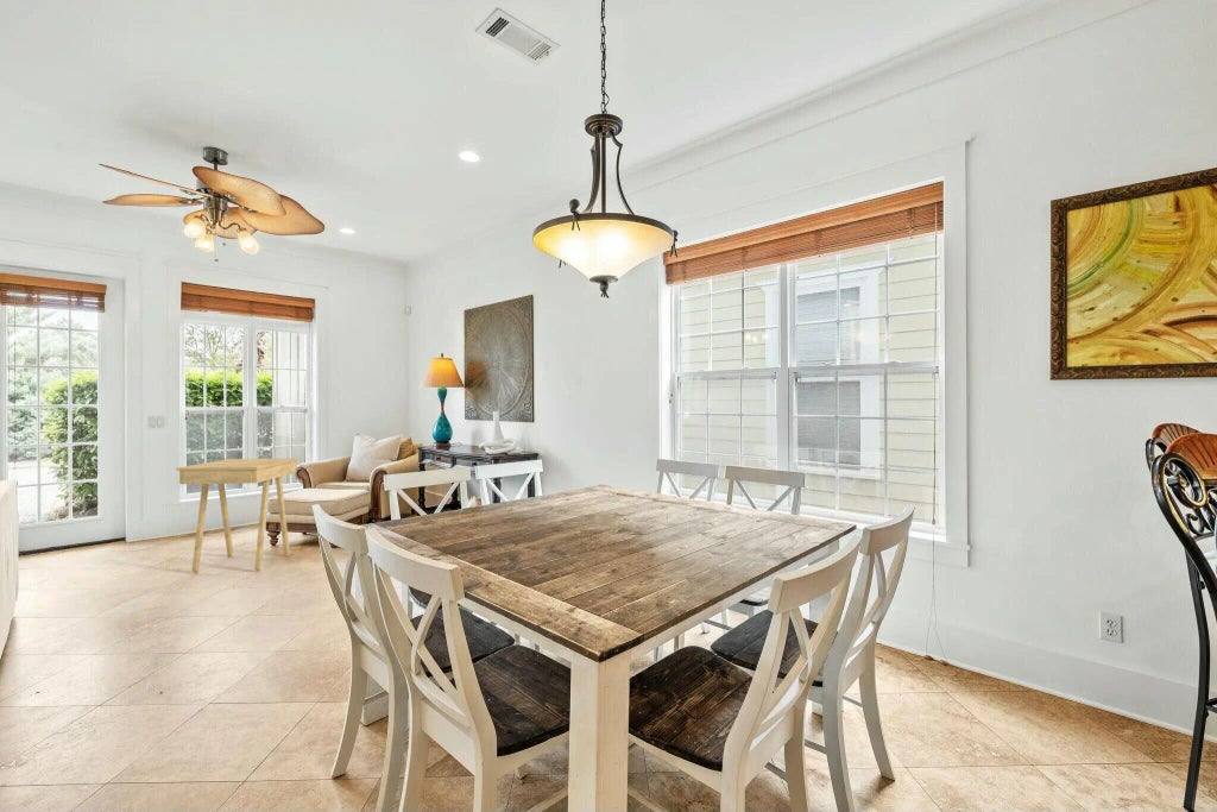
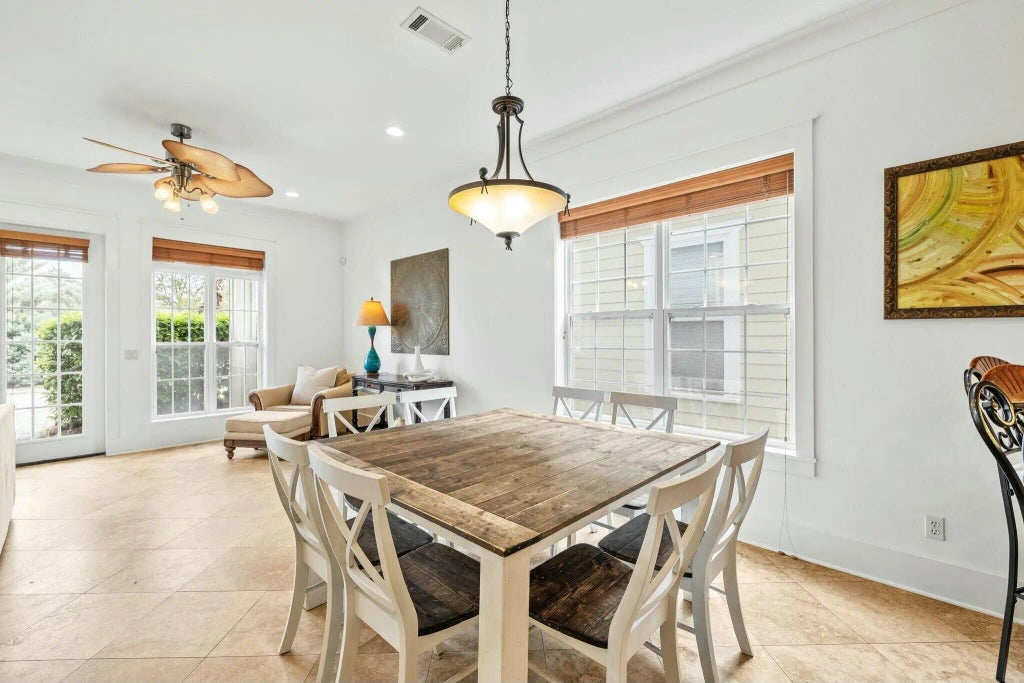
- side table [175,458,301,573]
